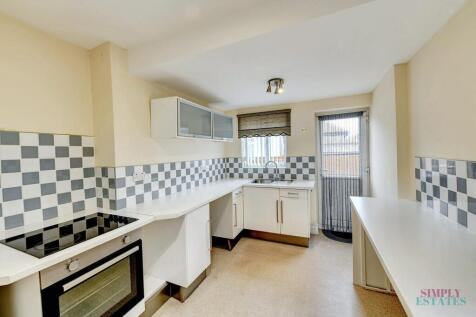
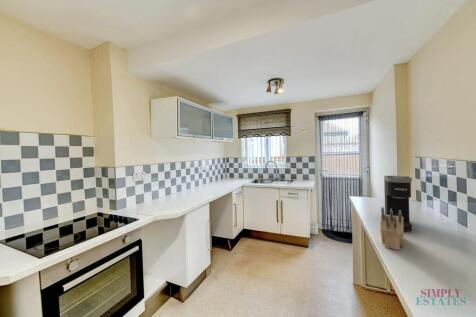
+ knife block [379,206,405,251]
+ coffee maker [383,175,413,232]
